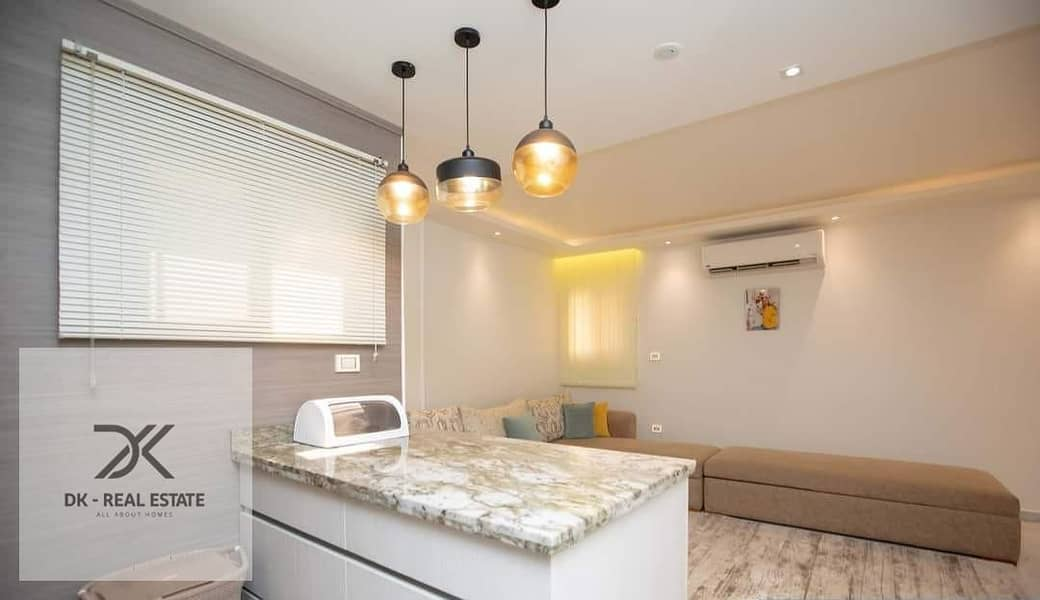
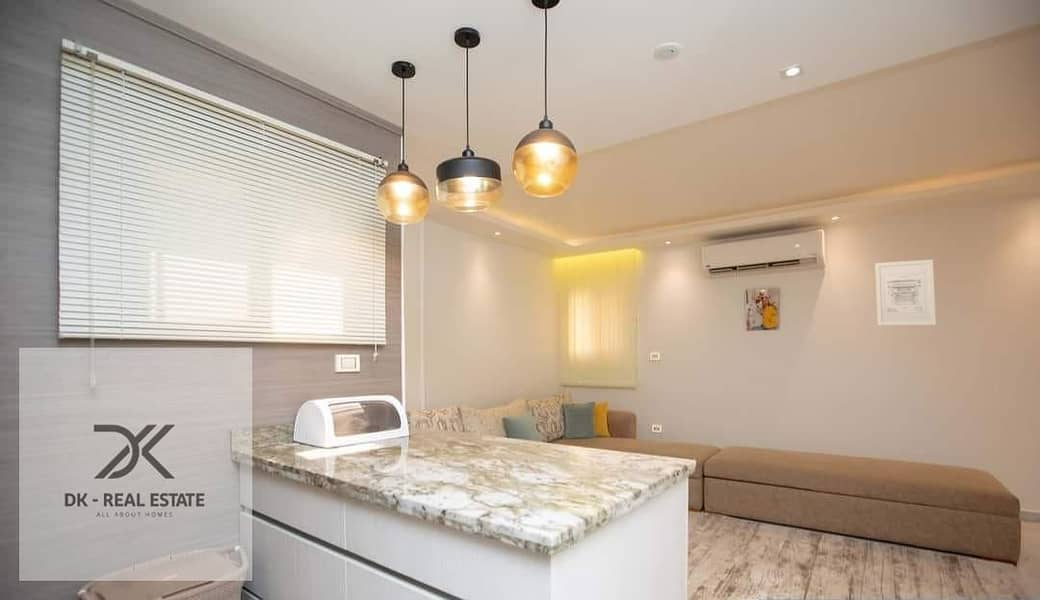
+ wall art [874,259,937,326]
